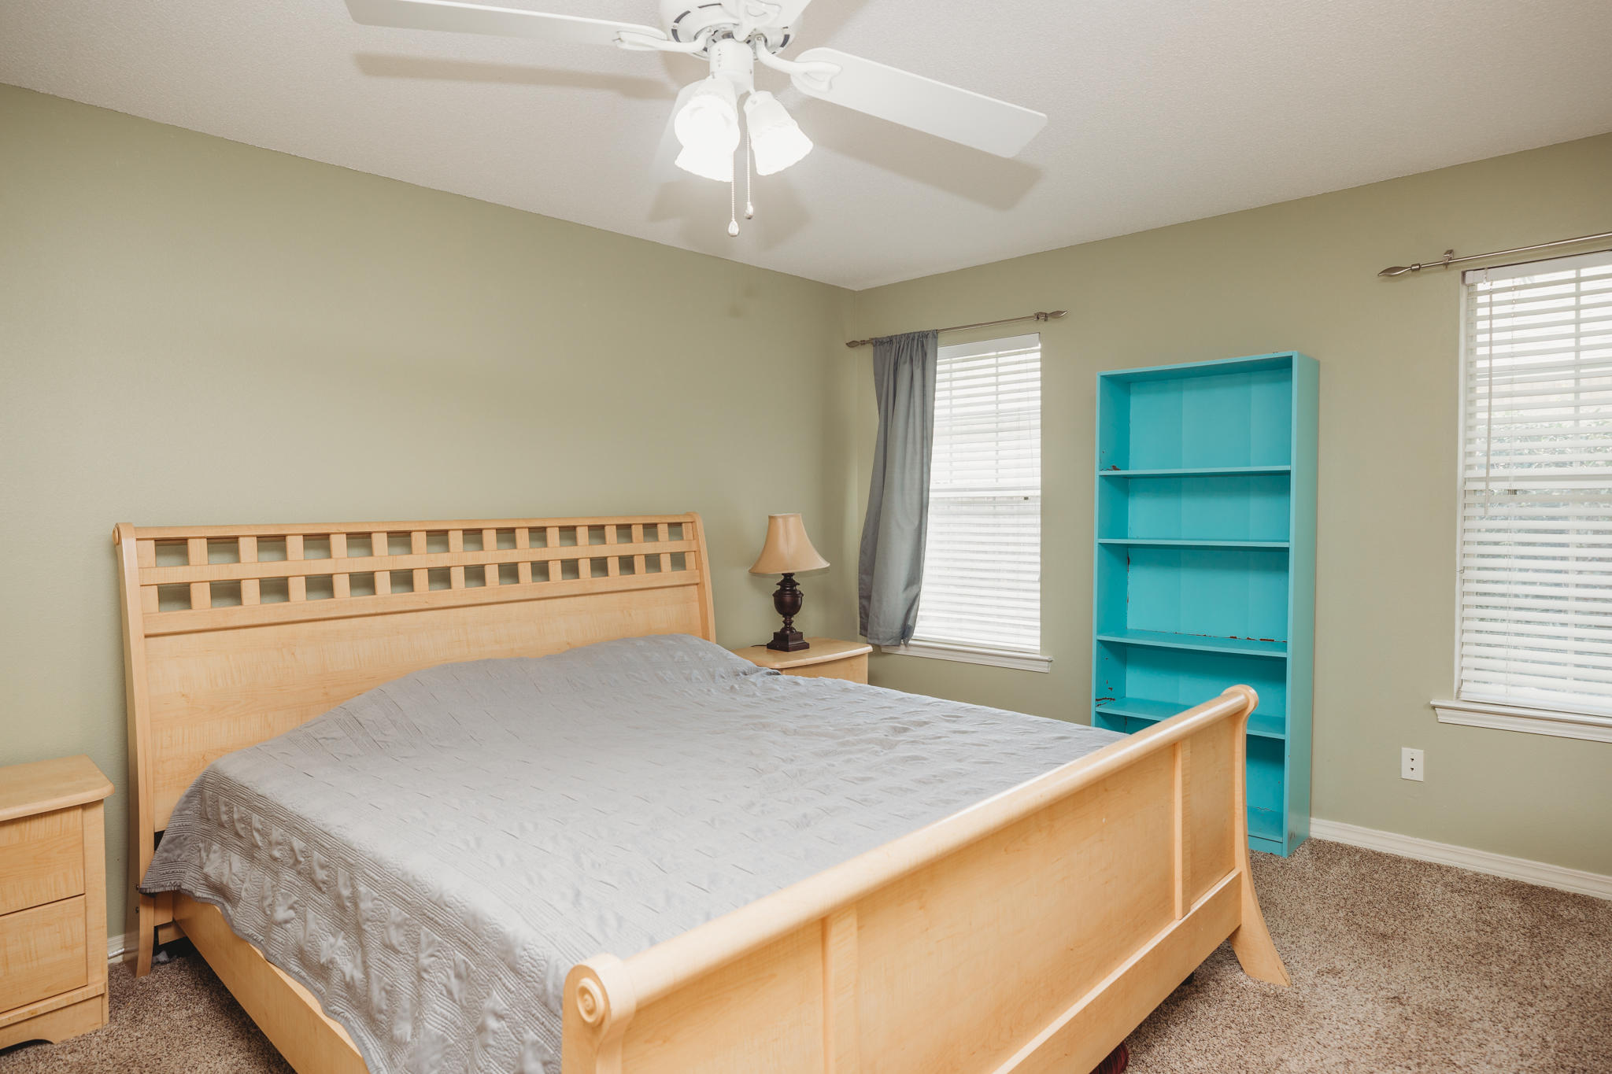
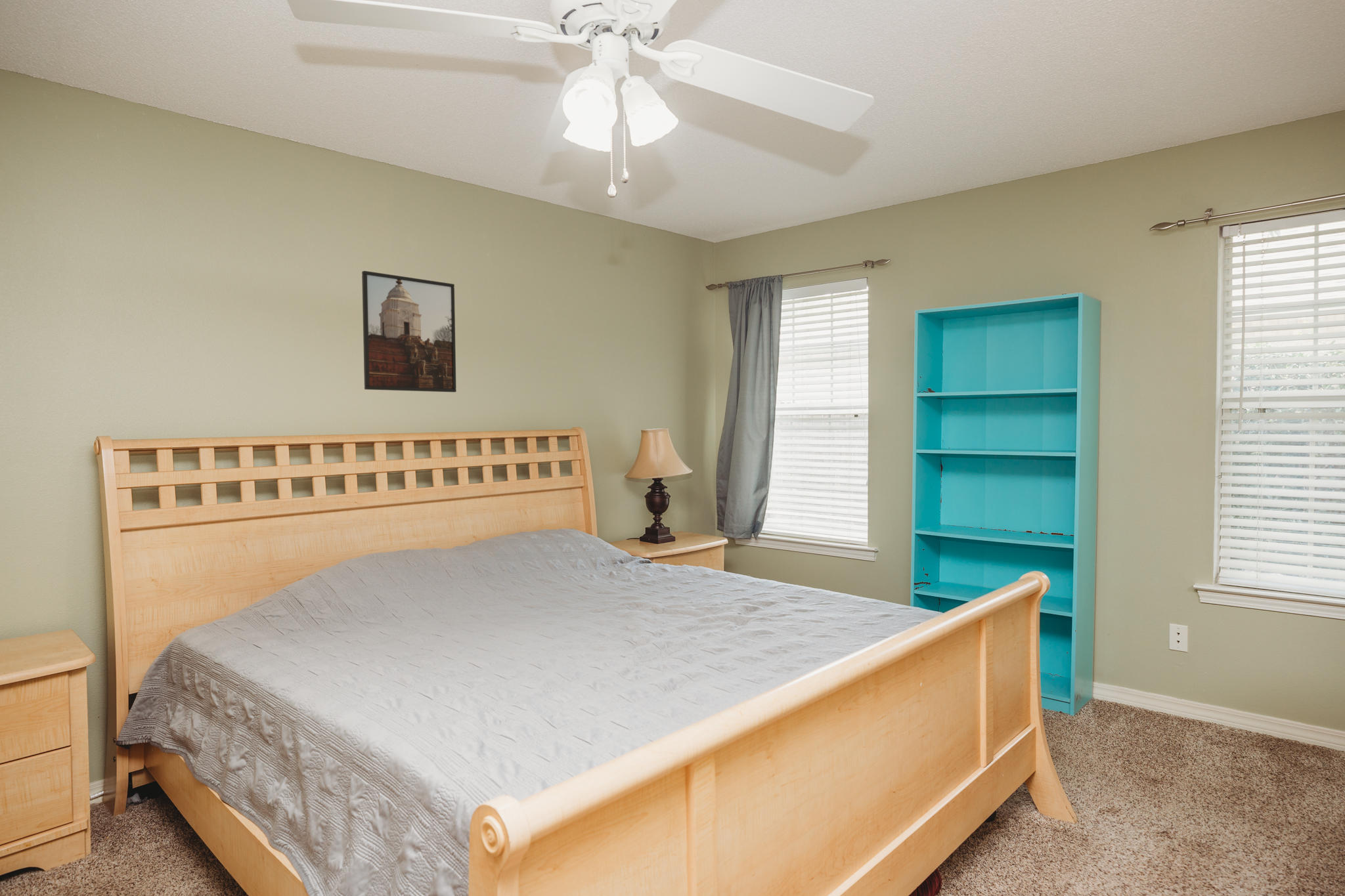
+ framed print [361,270,457,393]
